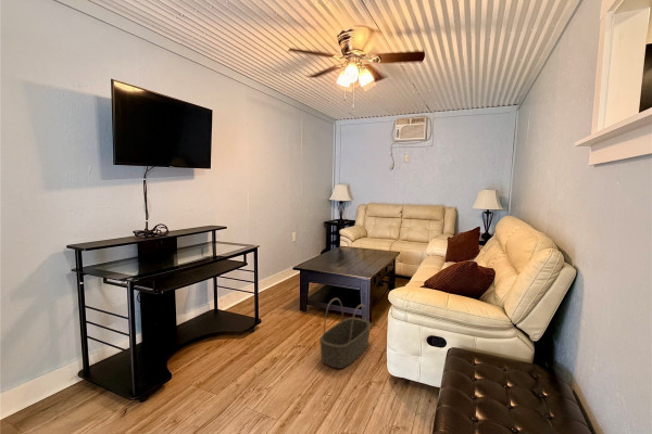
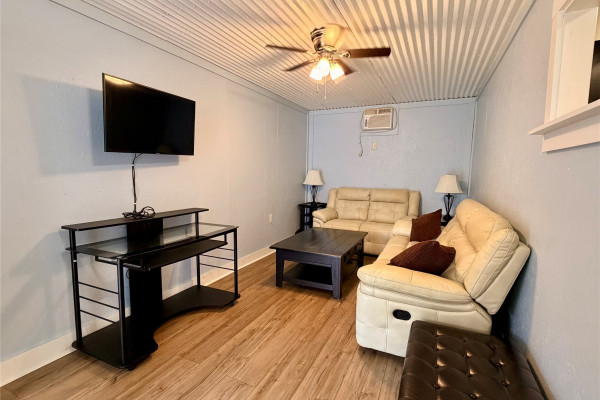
- basket [318,297,372,370]
